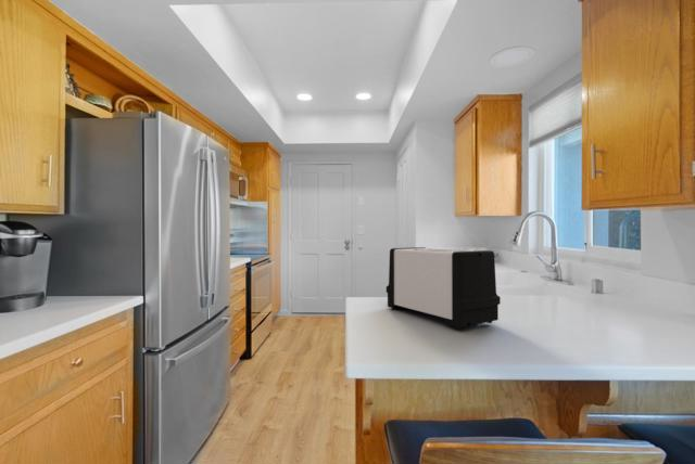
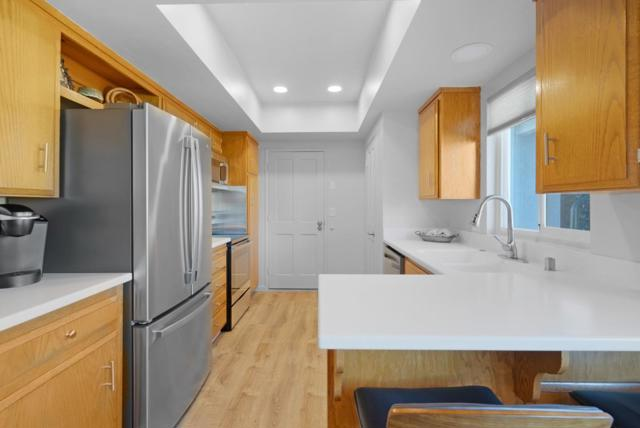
- toaster [386,246,502,331]
